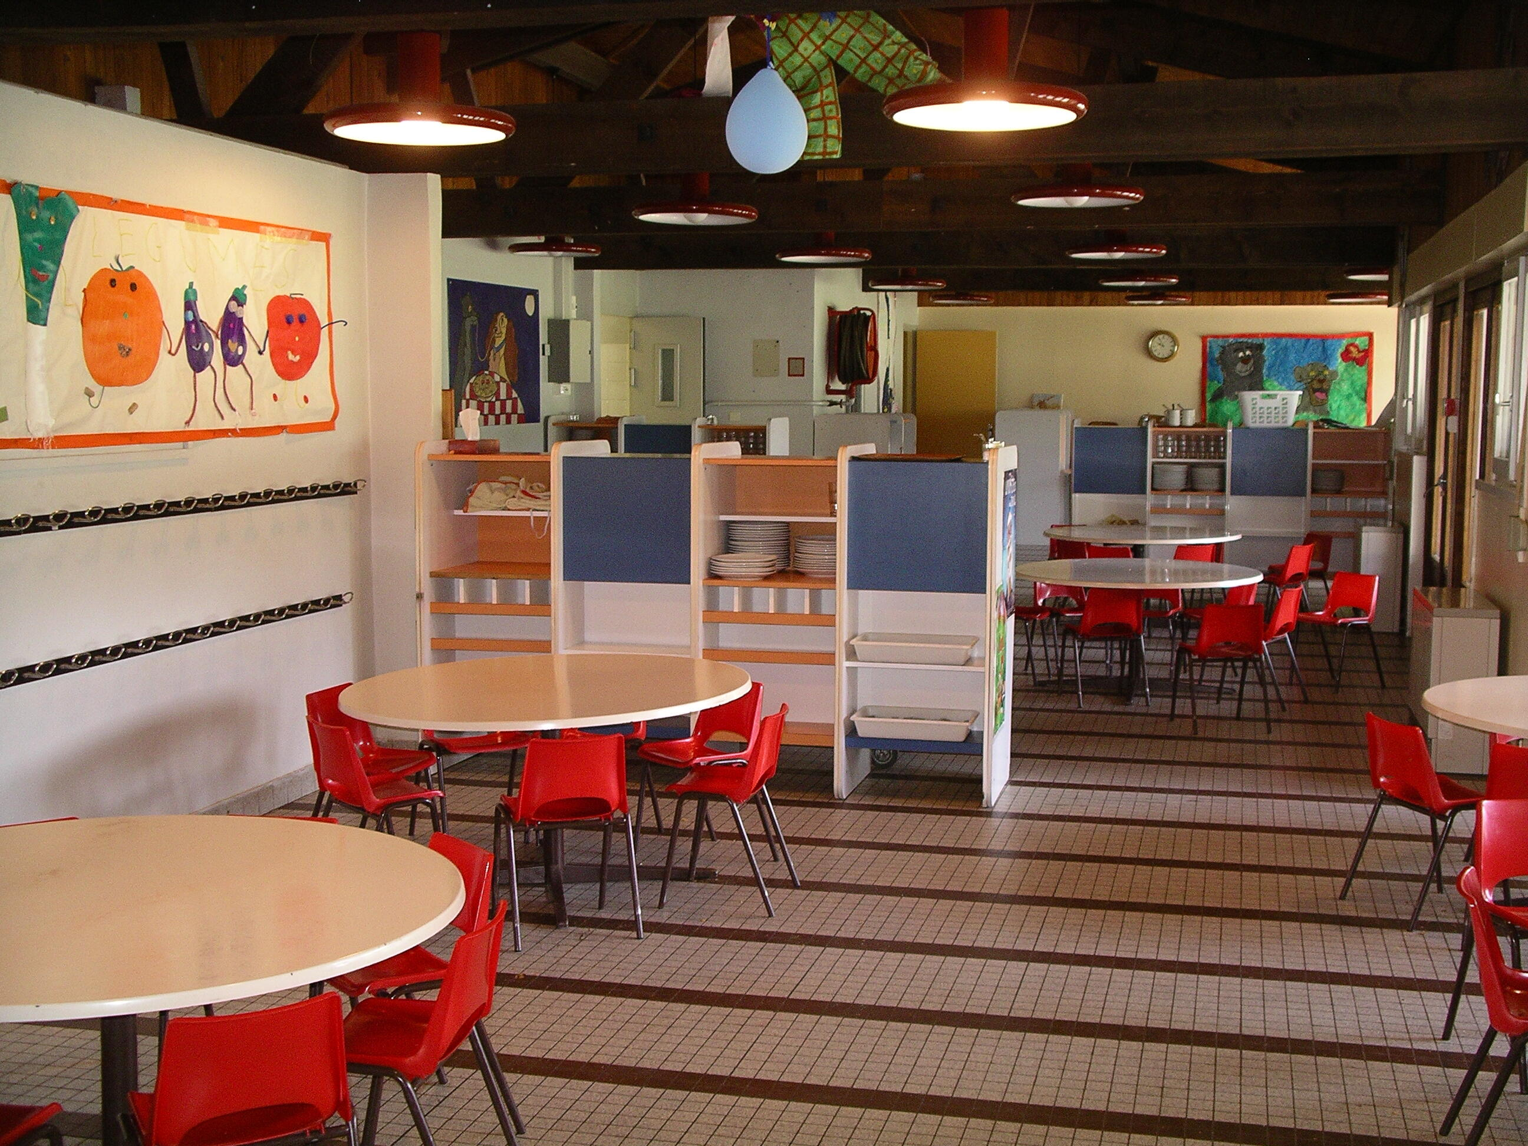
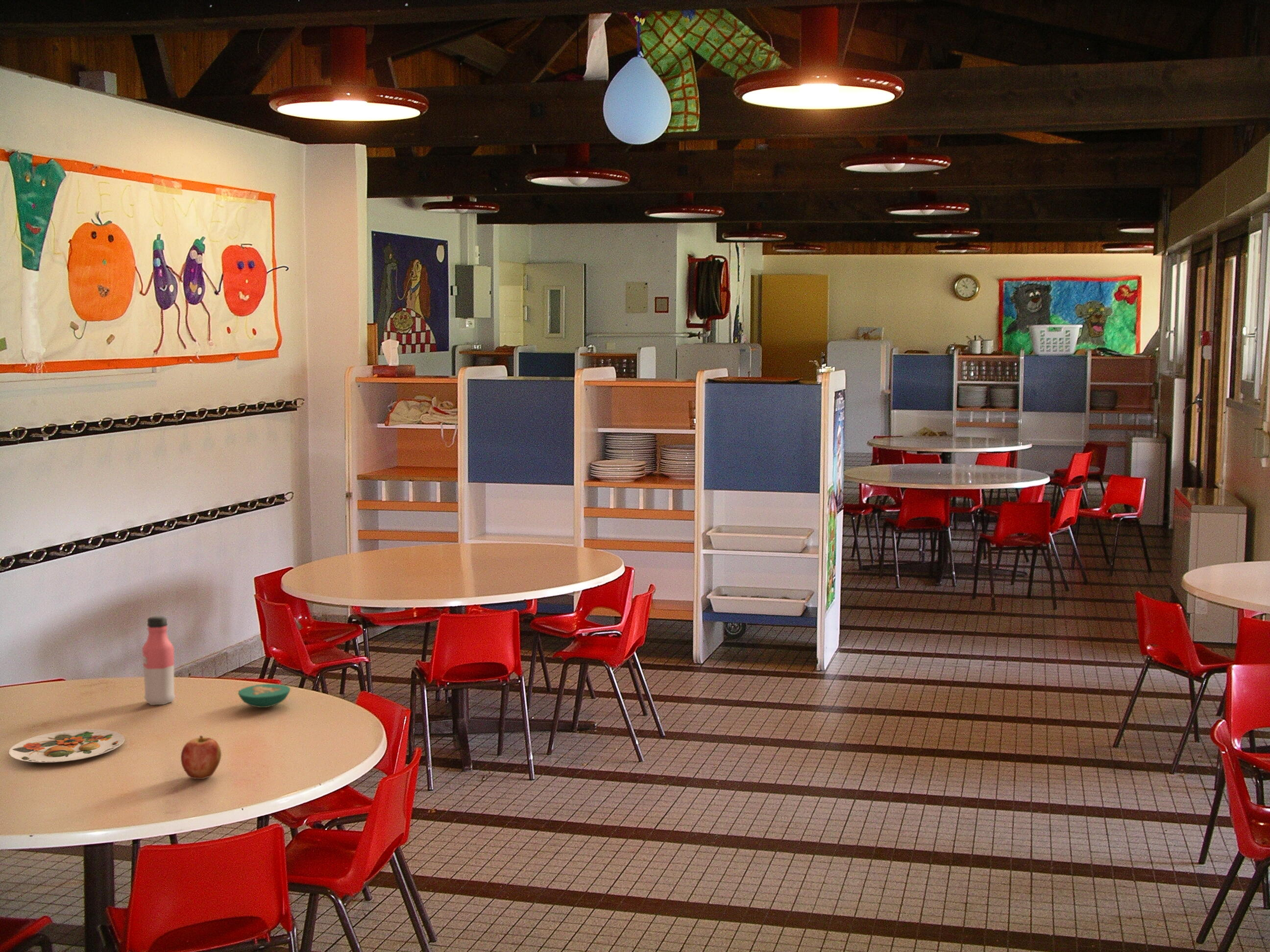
+ water bottle [142,615,176,706]
+ plate [8,729,125,763]
+ bowl [238,683,291,708]
+ apple [180,735,222,780]
